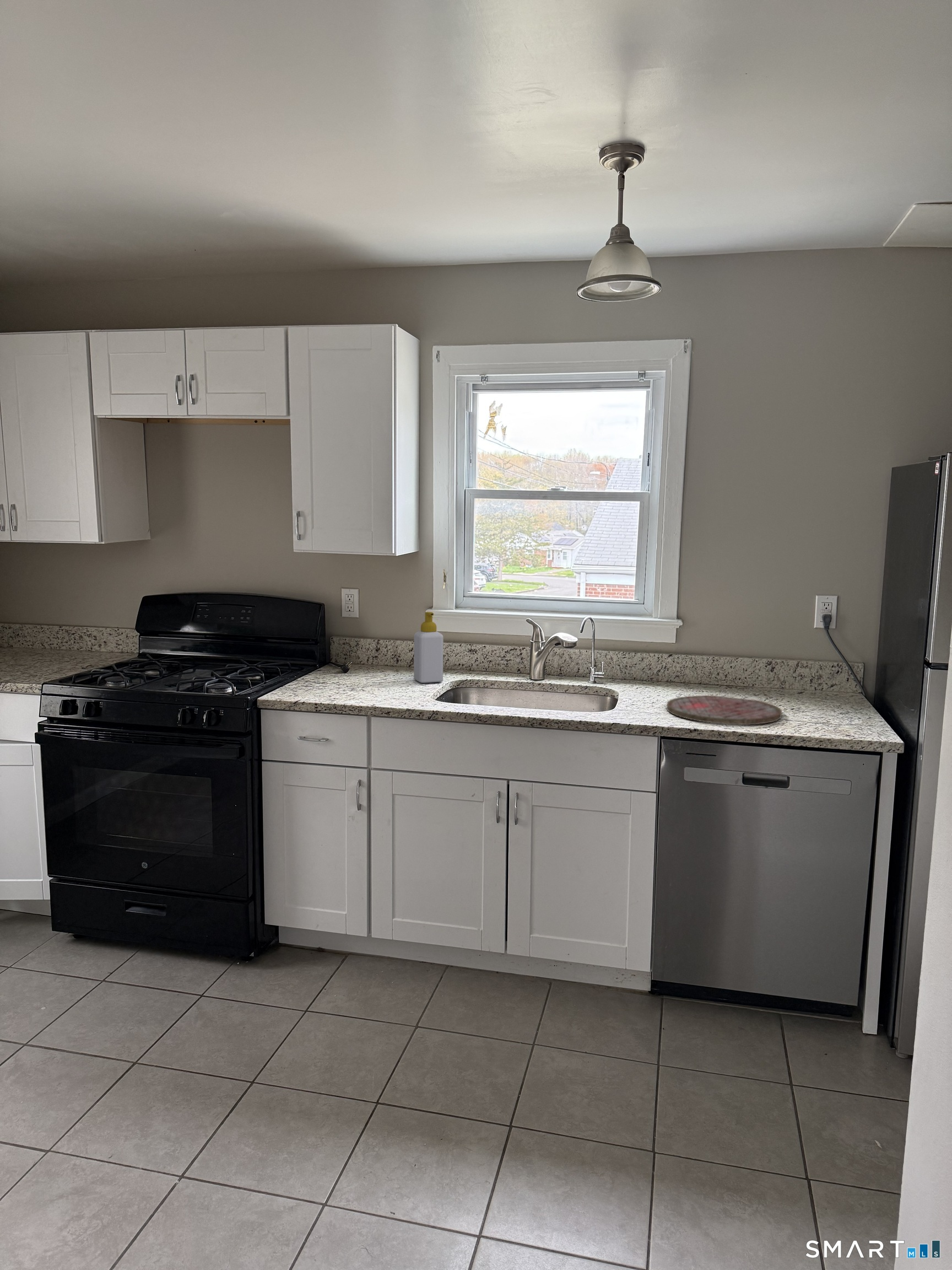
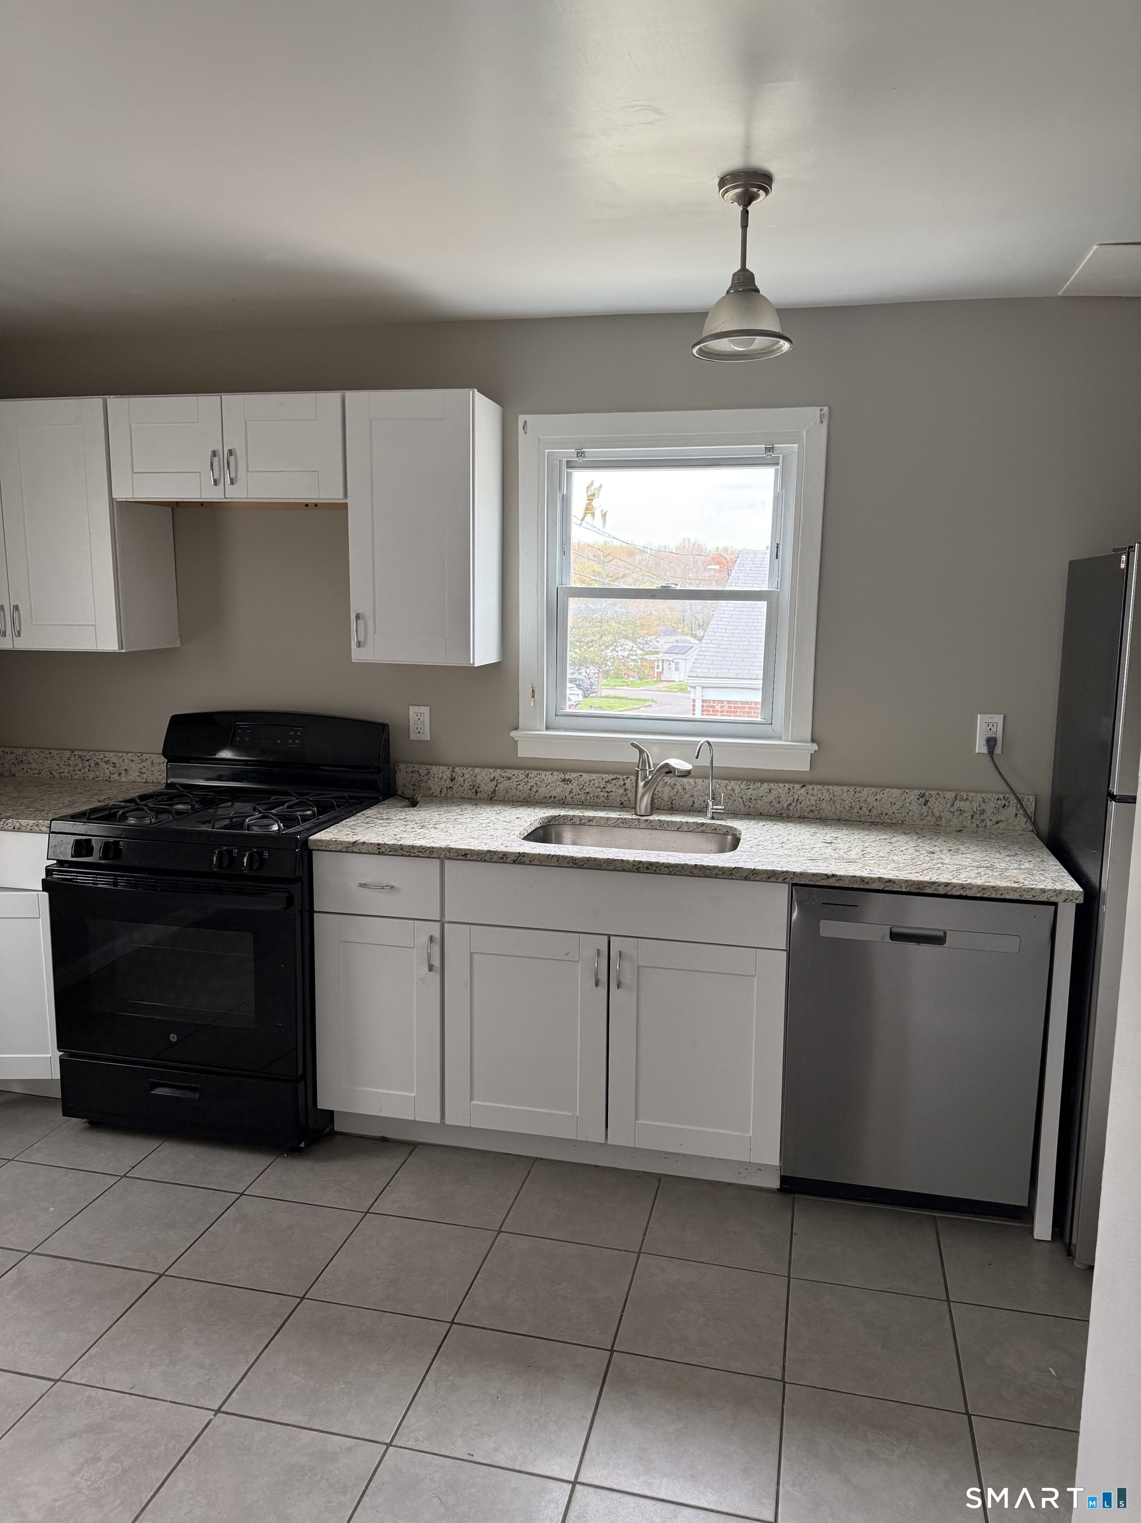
- cutting board [666,695,782,725]
- soap bottle [413,611,444,684]
